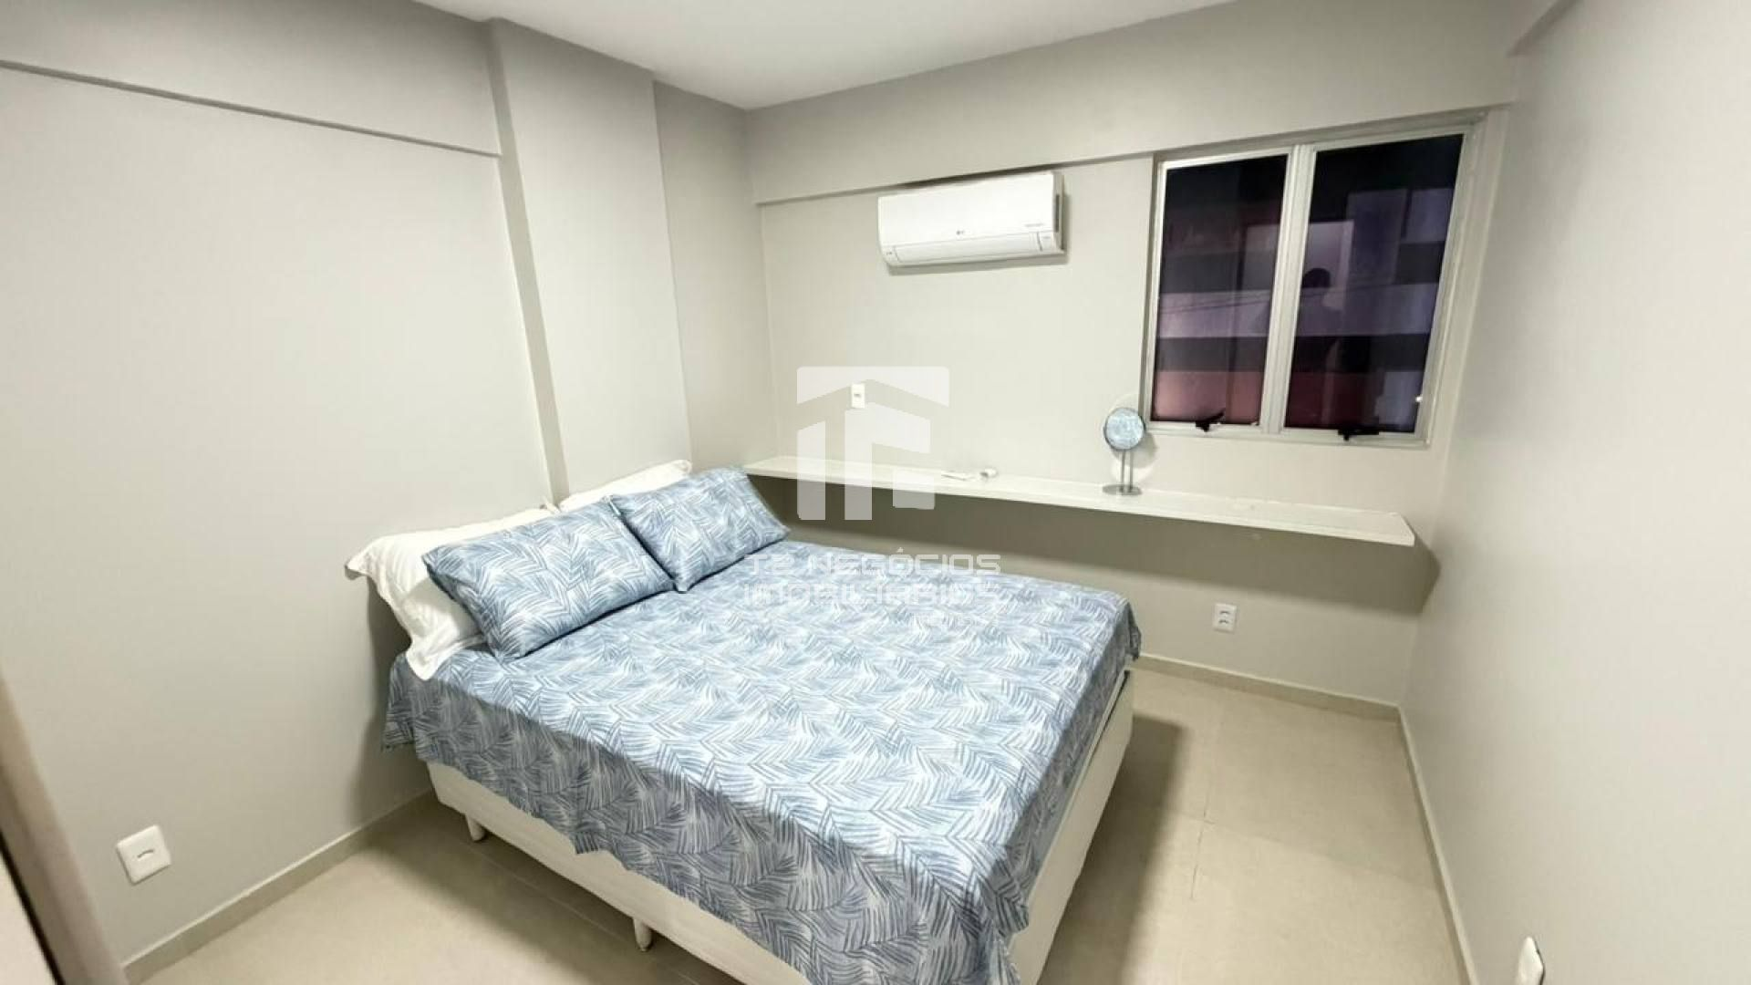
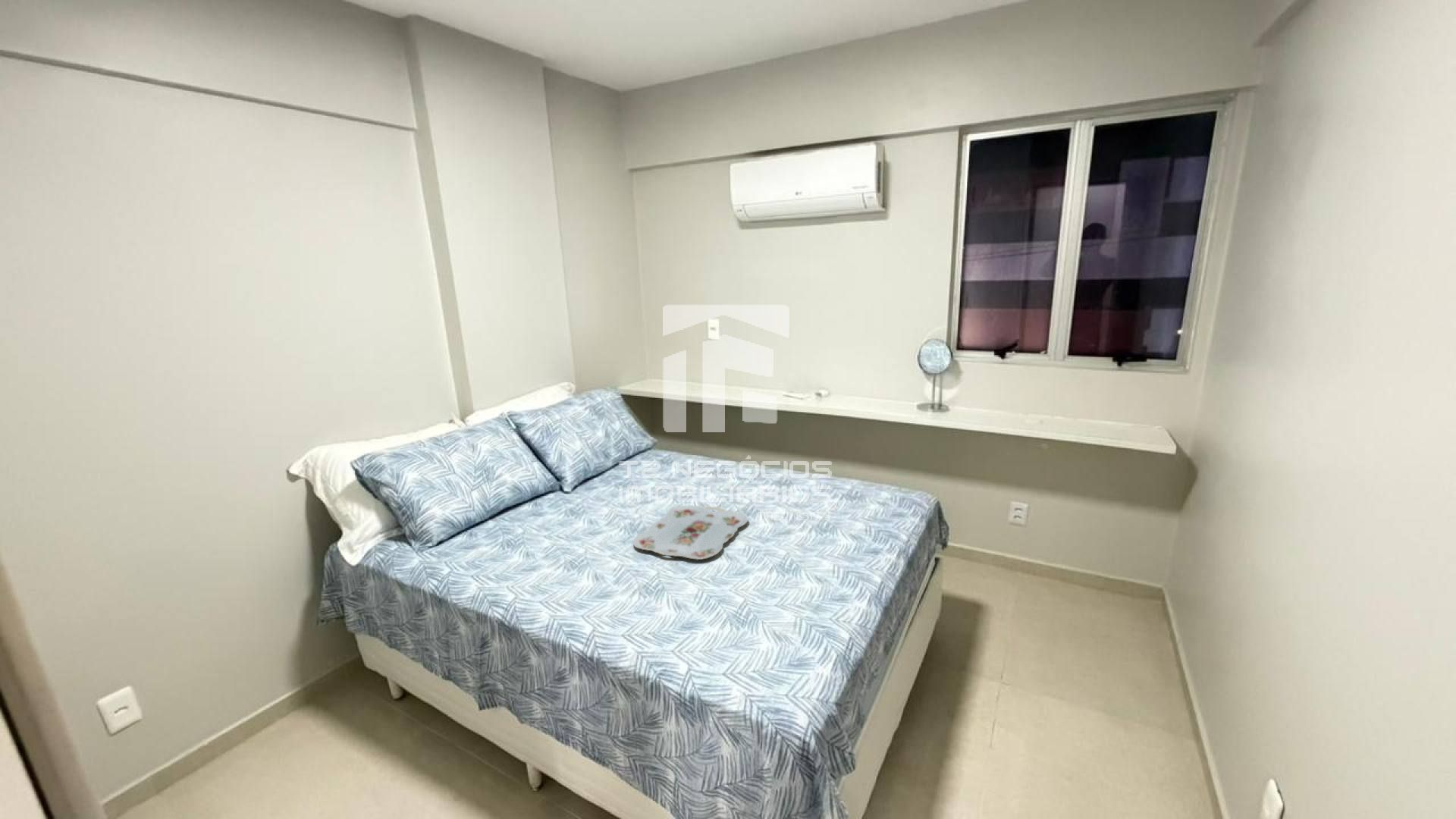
+ serving tray [632,504,749,560]
